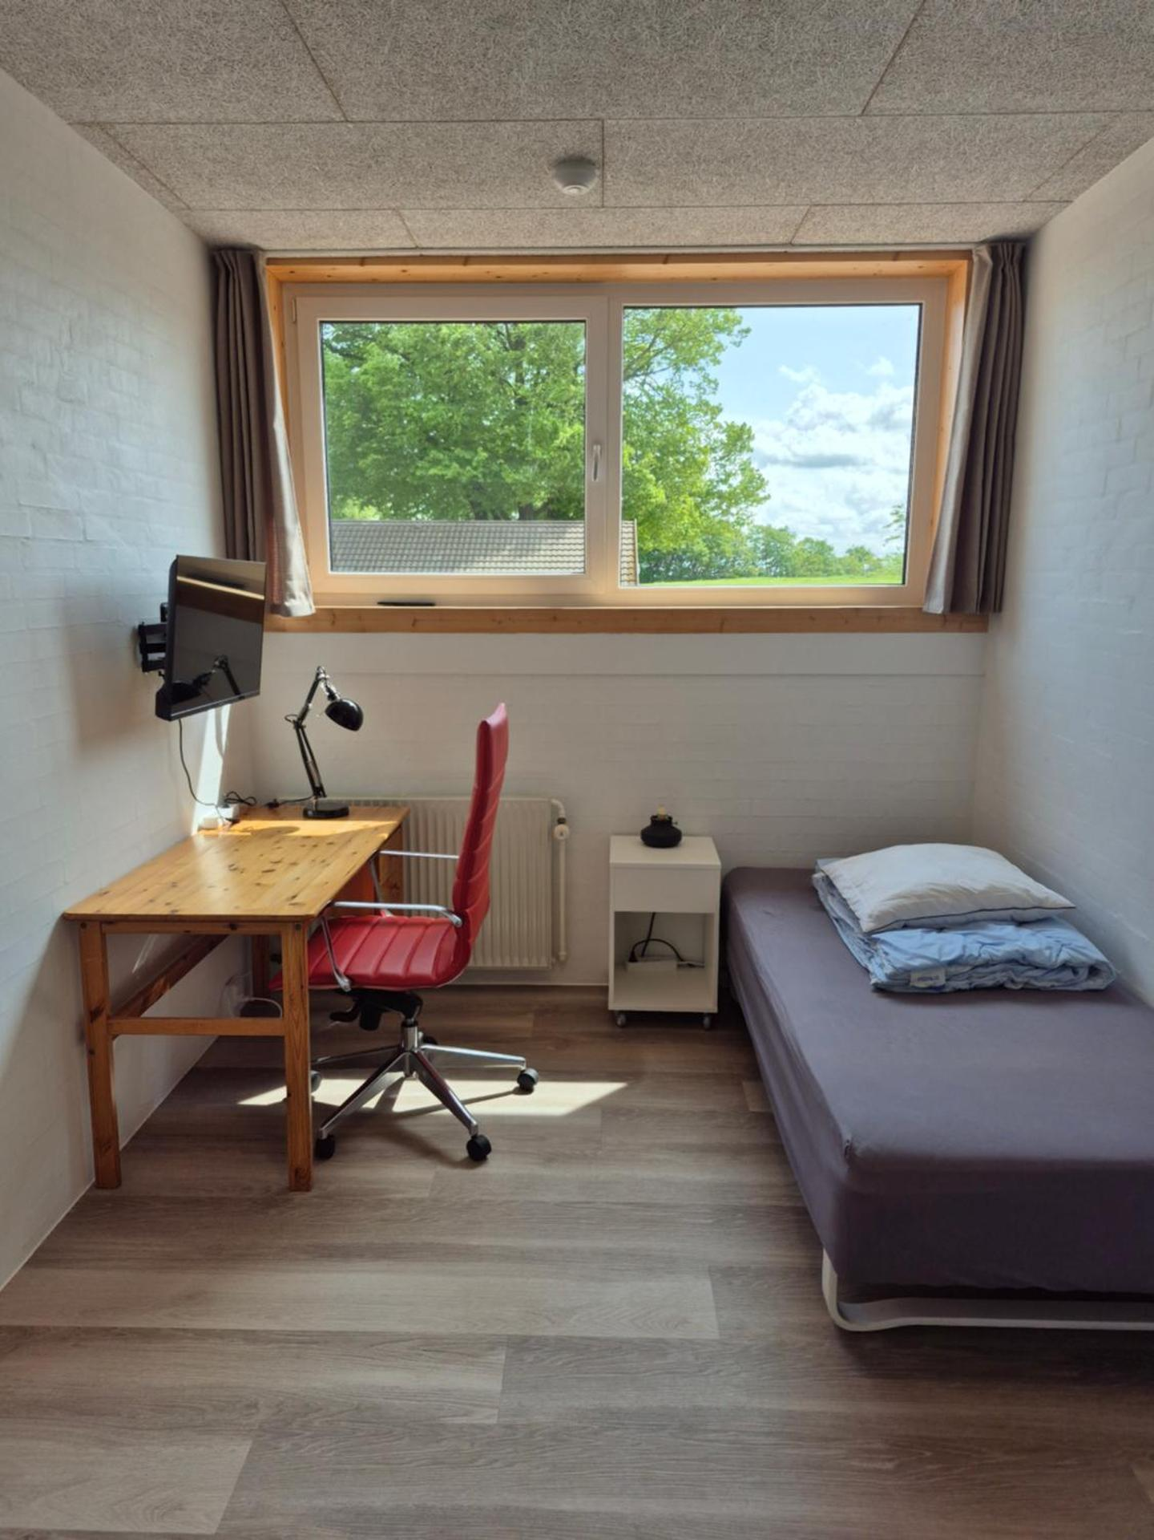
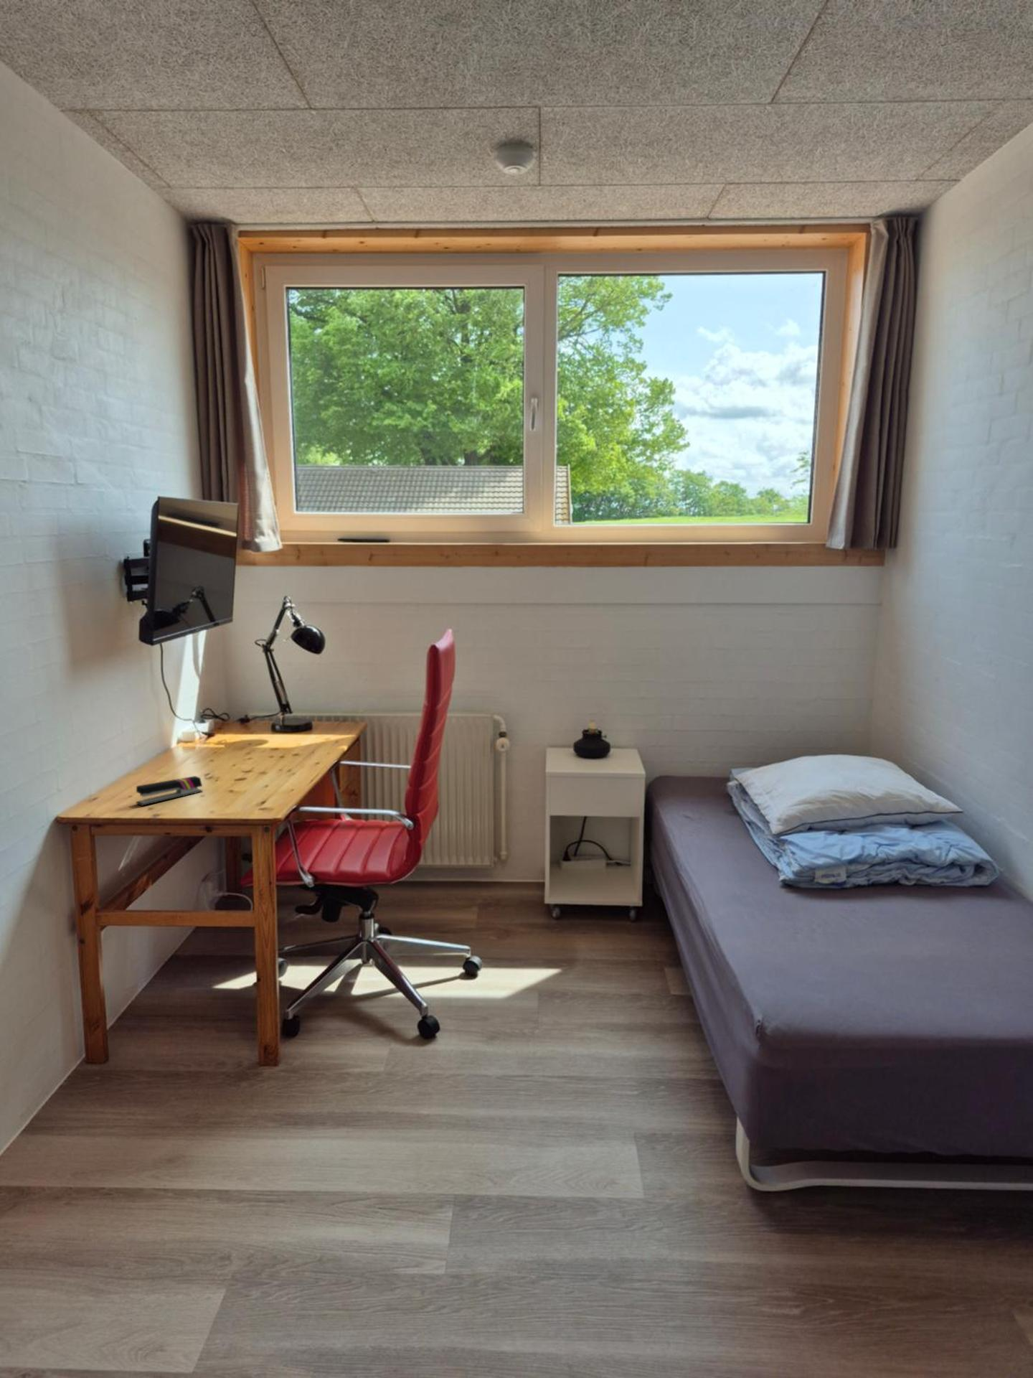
+ stapler [136,775,203,806]
